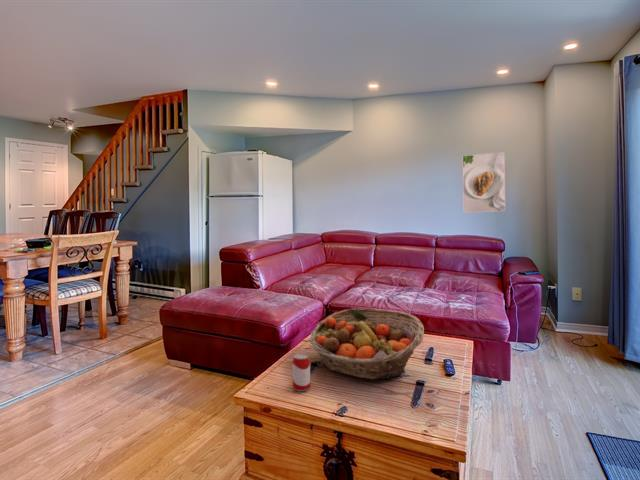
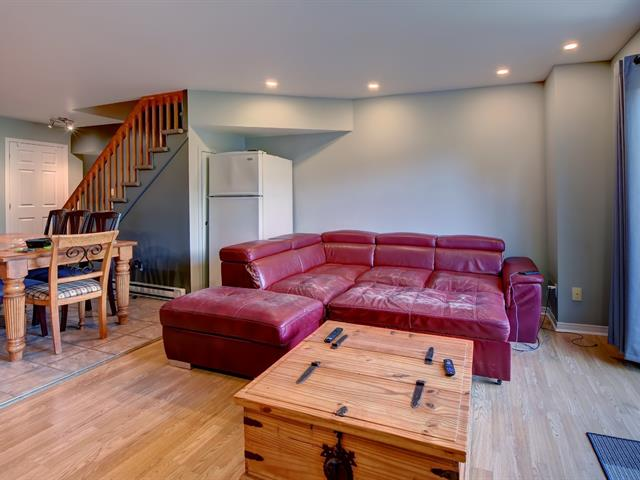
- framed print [462,151,506,214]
- beverage can [291,353,311,392]
- fruit basket [309,307,425,380]
